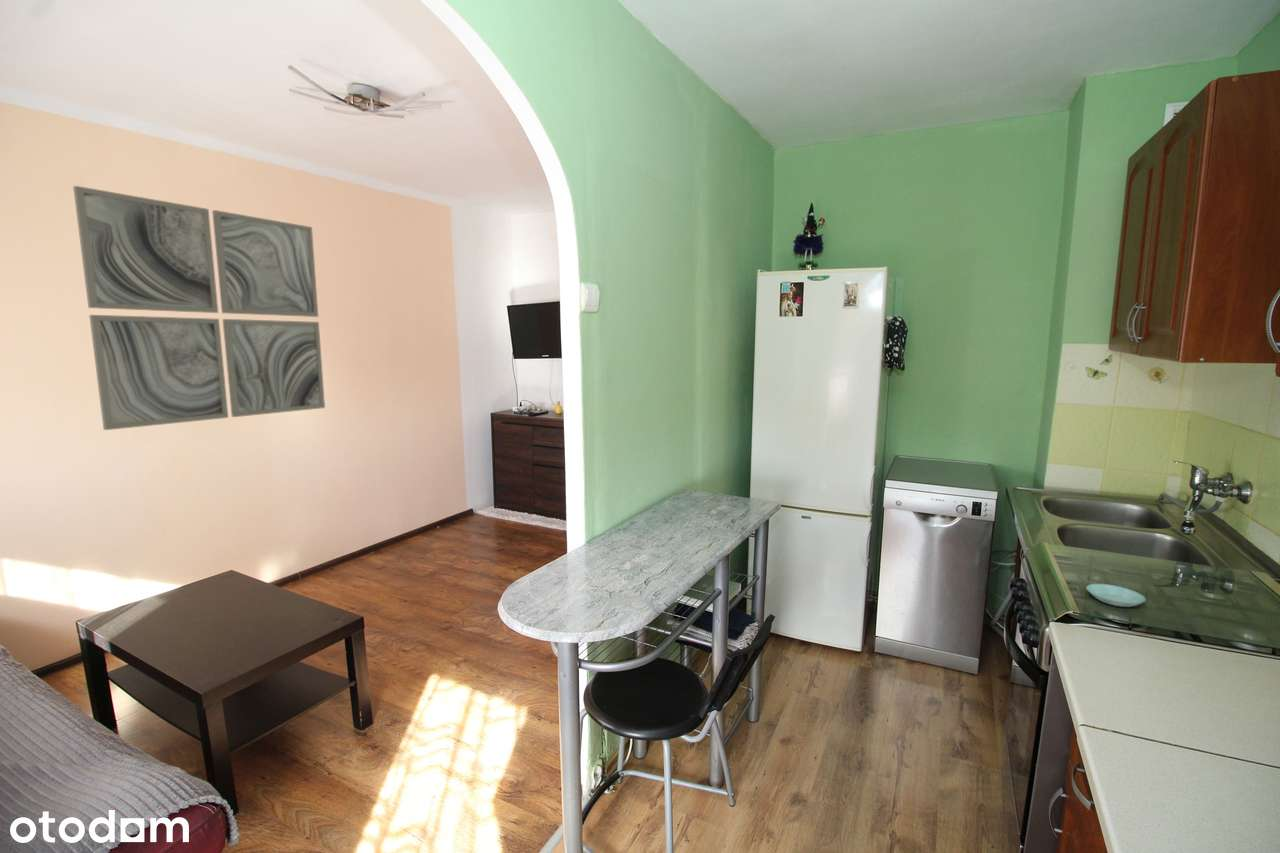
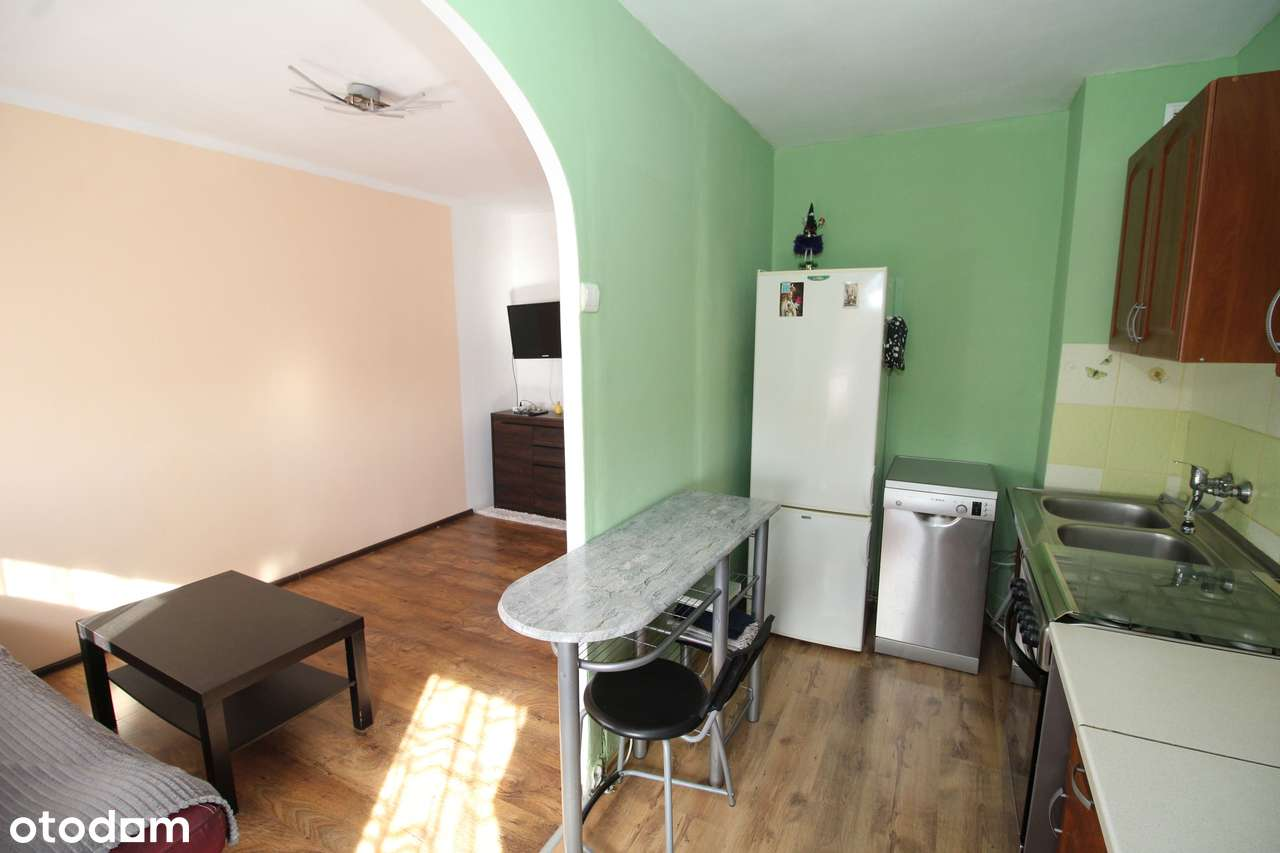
- wall art [72,185,326,431]
- saucer [1085,583,1147,608]
